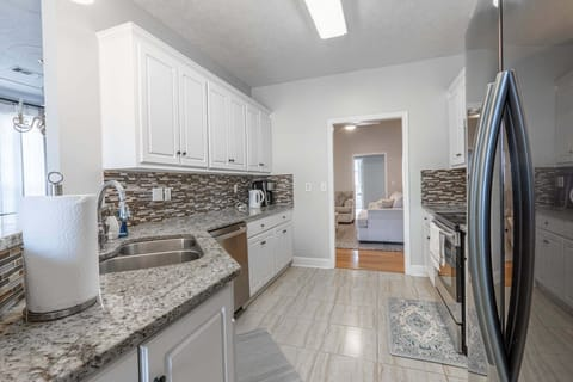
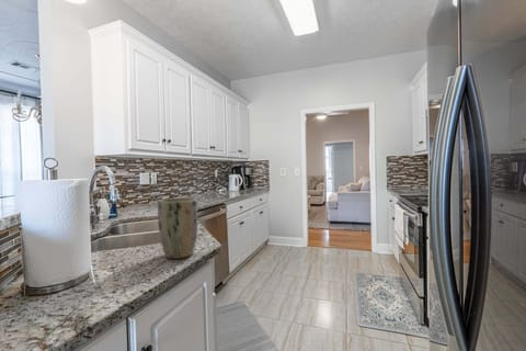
+ plant pot [157,197,198,260]
